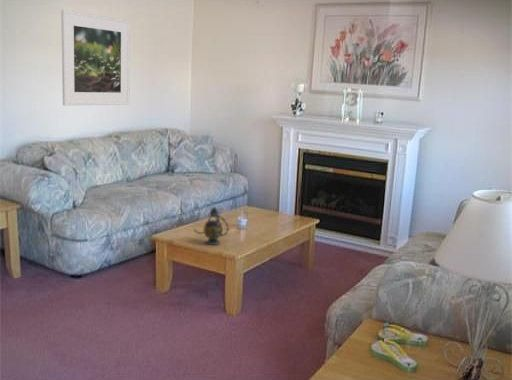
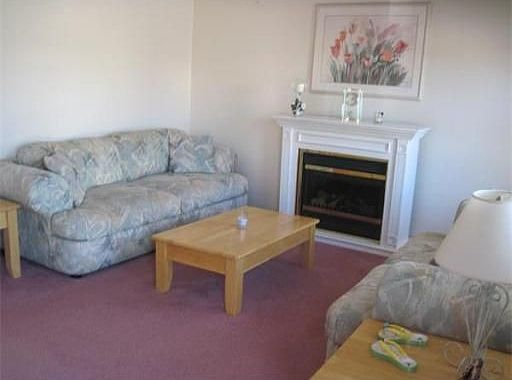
- teapot [192,206,230,246]
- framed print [60,9,131,107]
